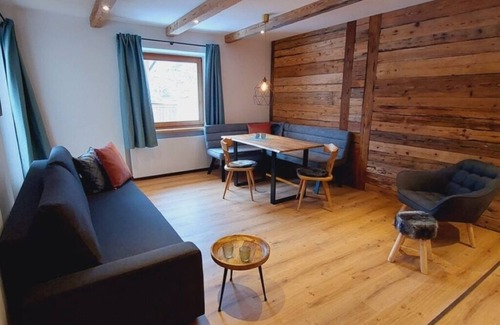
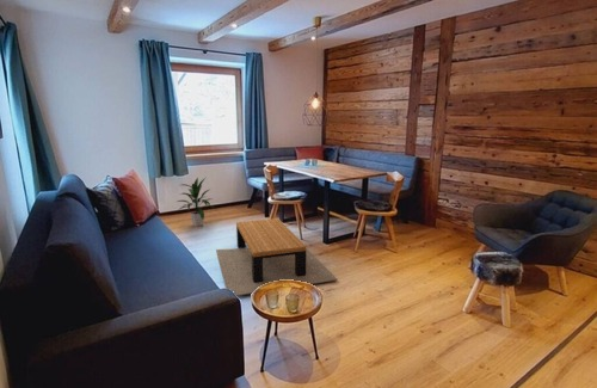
+ coffee table [215,217,338,297]
+ indoor plant [177,177,215,228]
